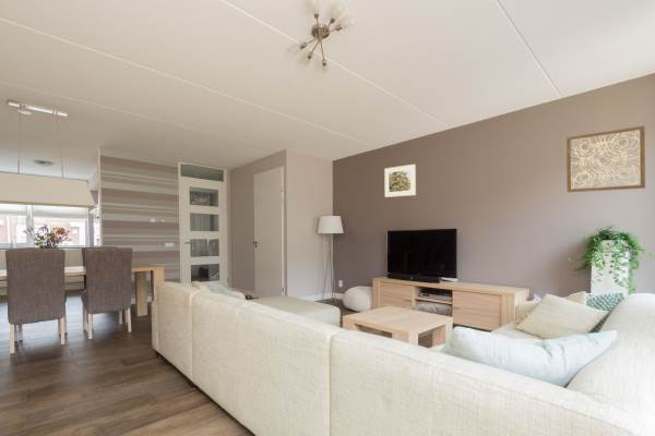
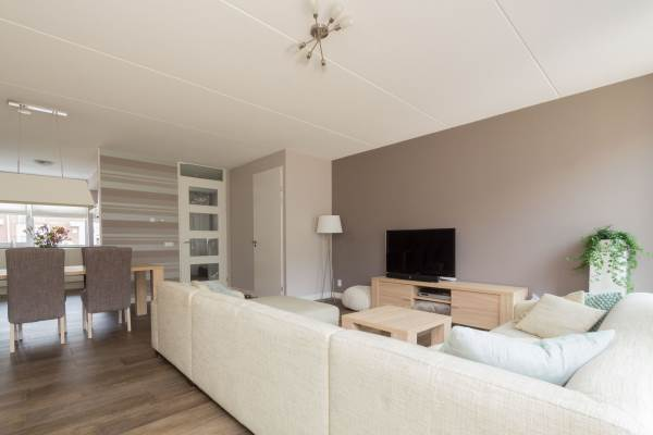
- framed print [383,164,417,198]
- wall art [565,124,646,193]
